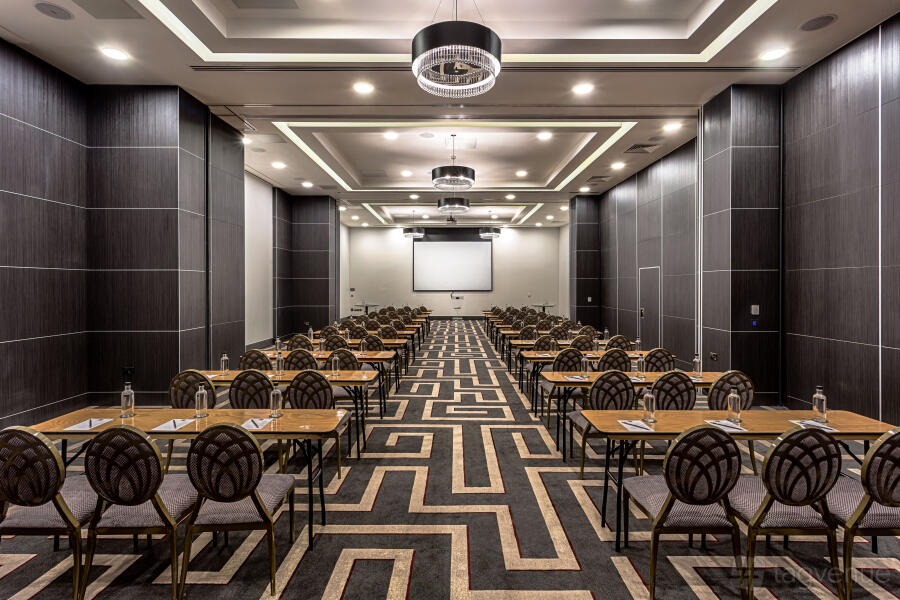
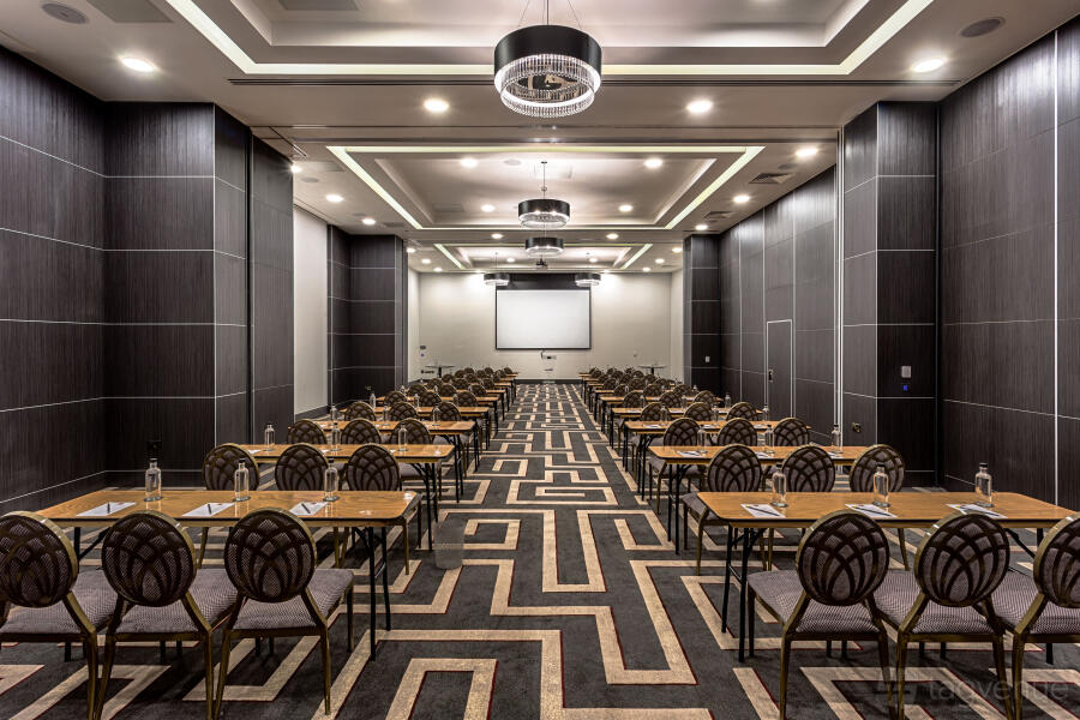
+ wastebasket [432,518,467,570]
